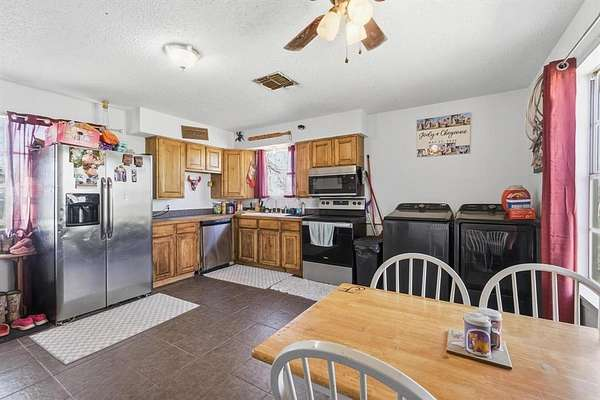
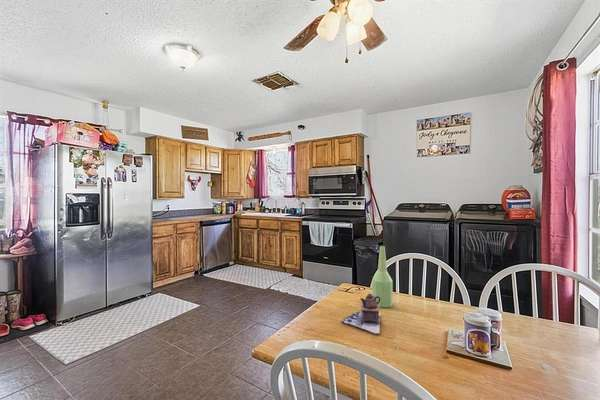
+ bottle [372,245,394,308]
+ teapot [340,293,382,335]
